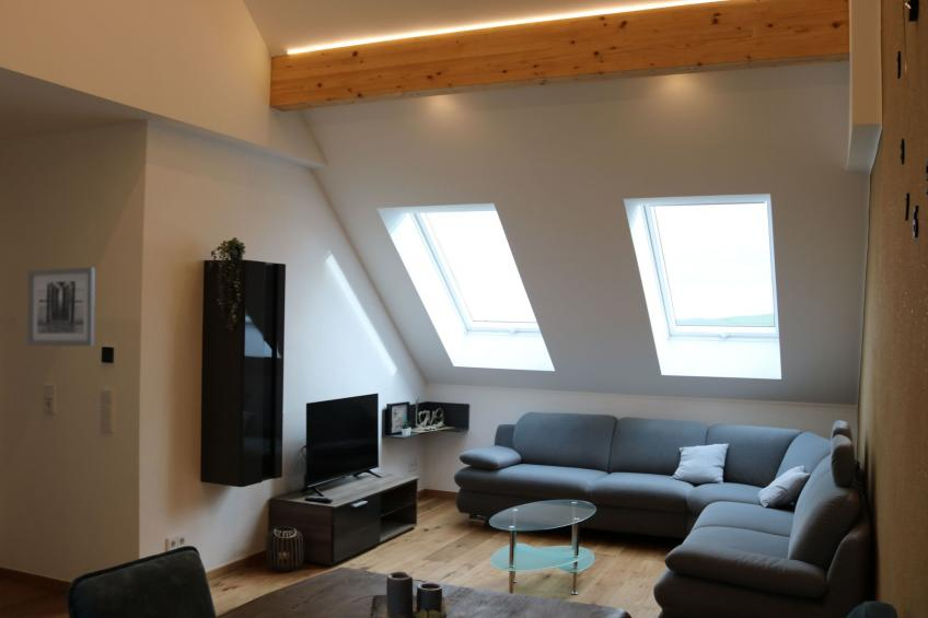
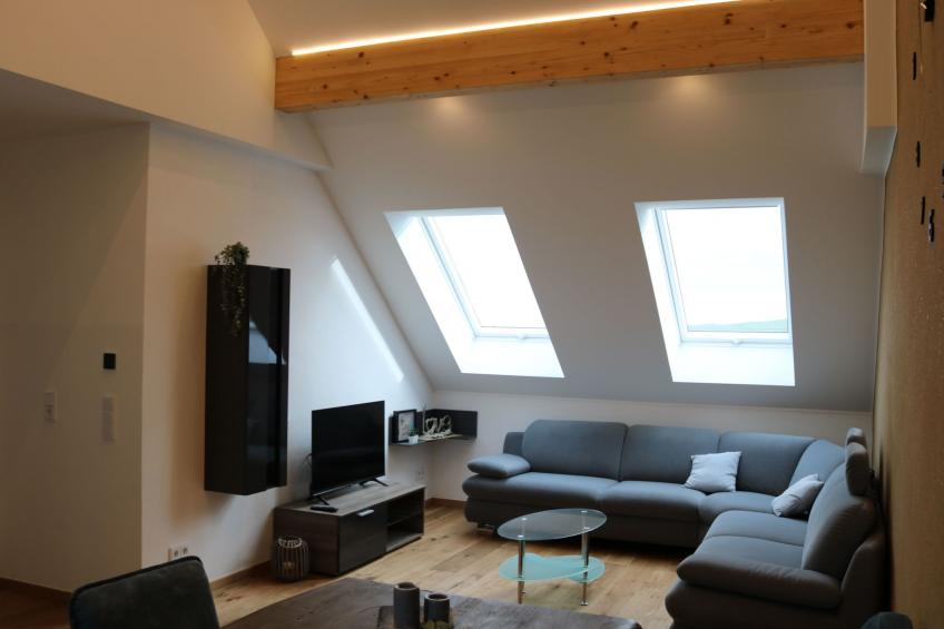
- wall art [26,266,96,347]
